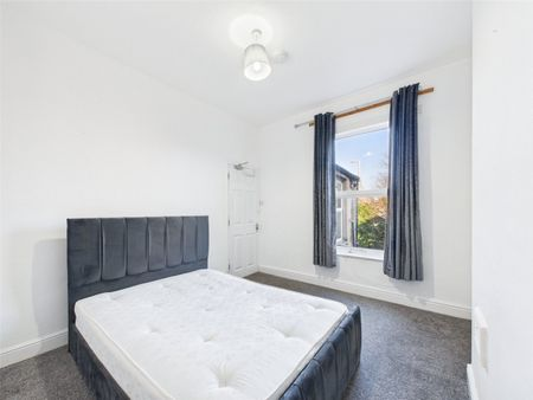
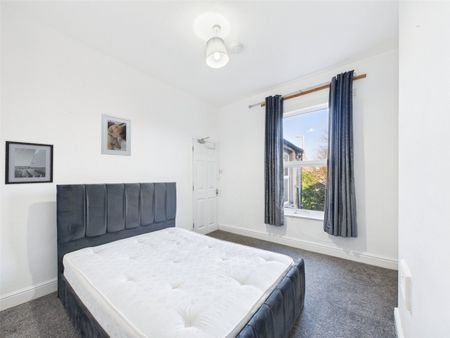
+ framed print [100,113,132,157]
+ wall art [4,140,54,186]
